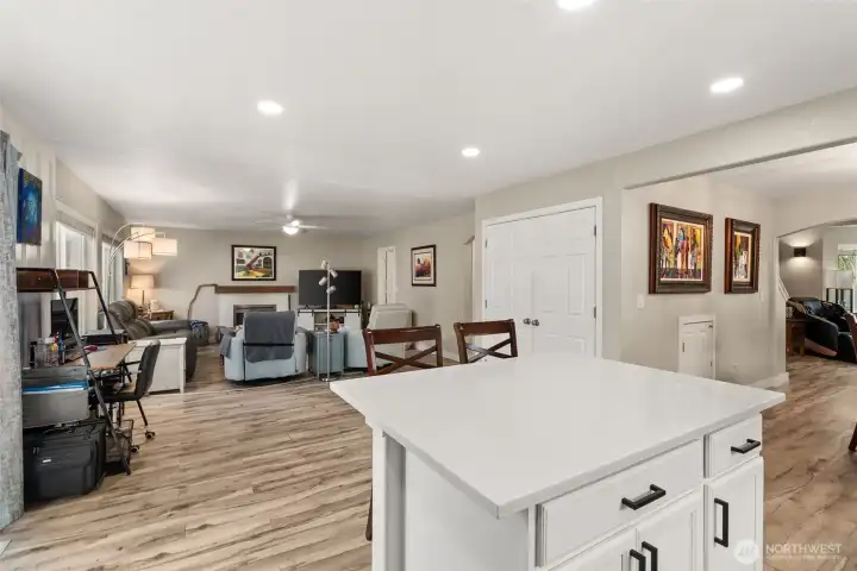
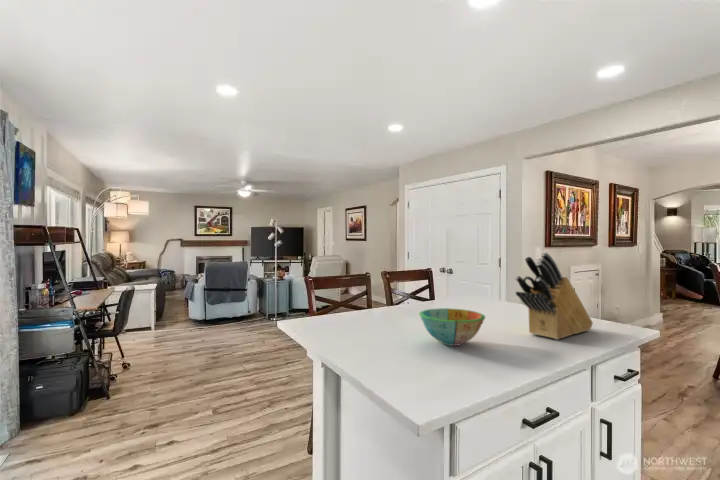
+ bowl [418,307,486,347]
+ knife block [514,251,594,341]
